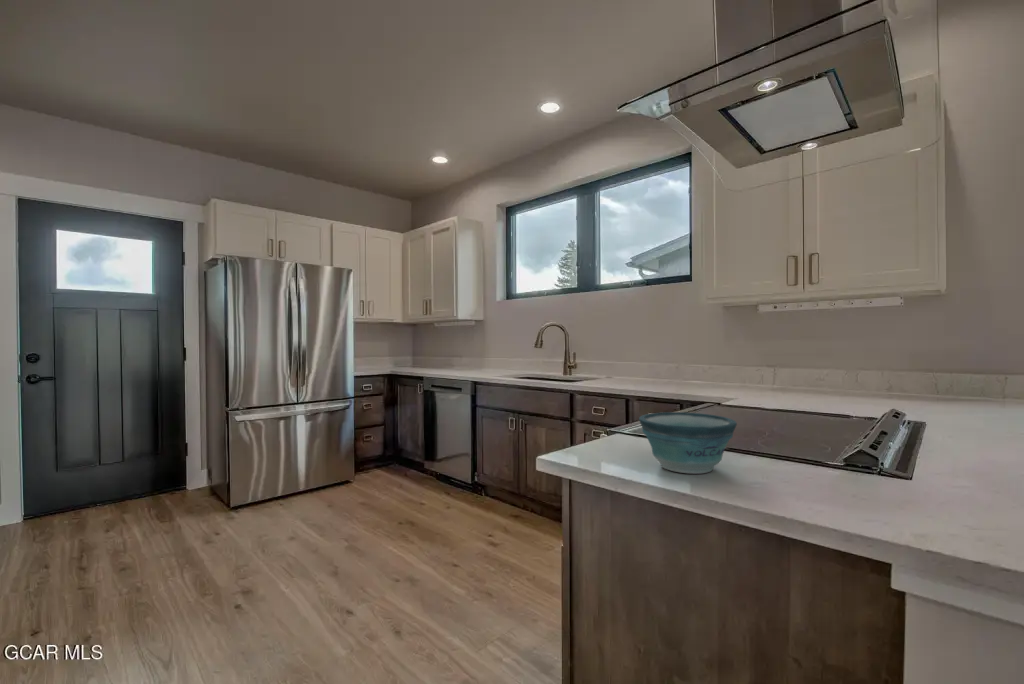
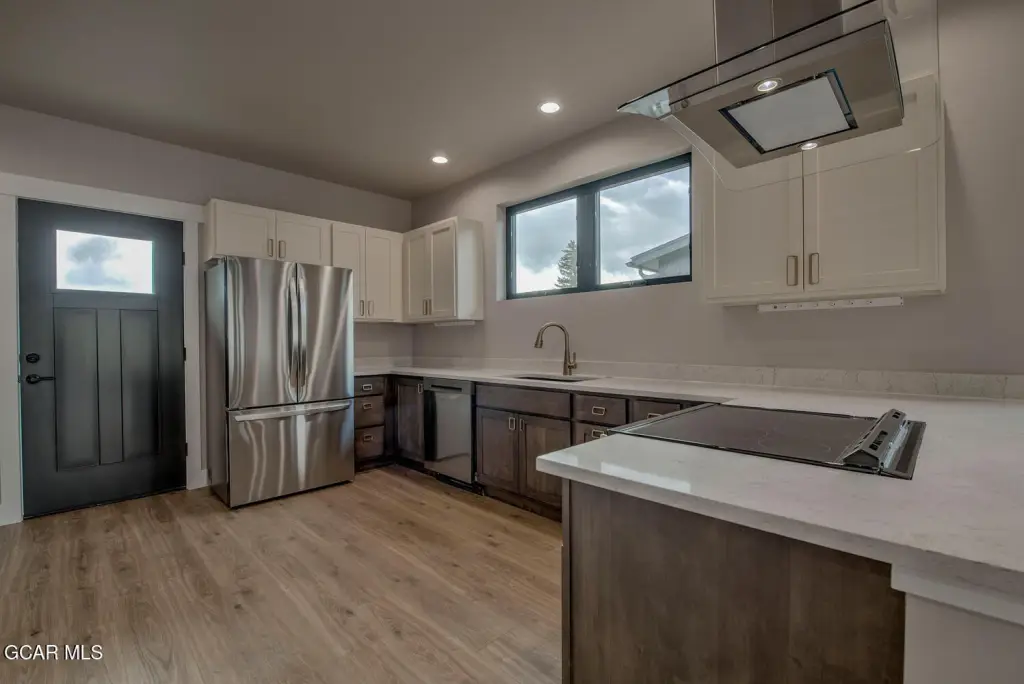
- bowl [638,411,738,475]
